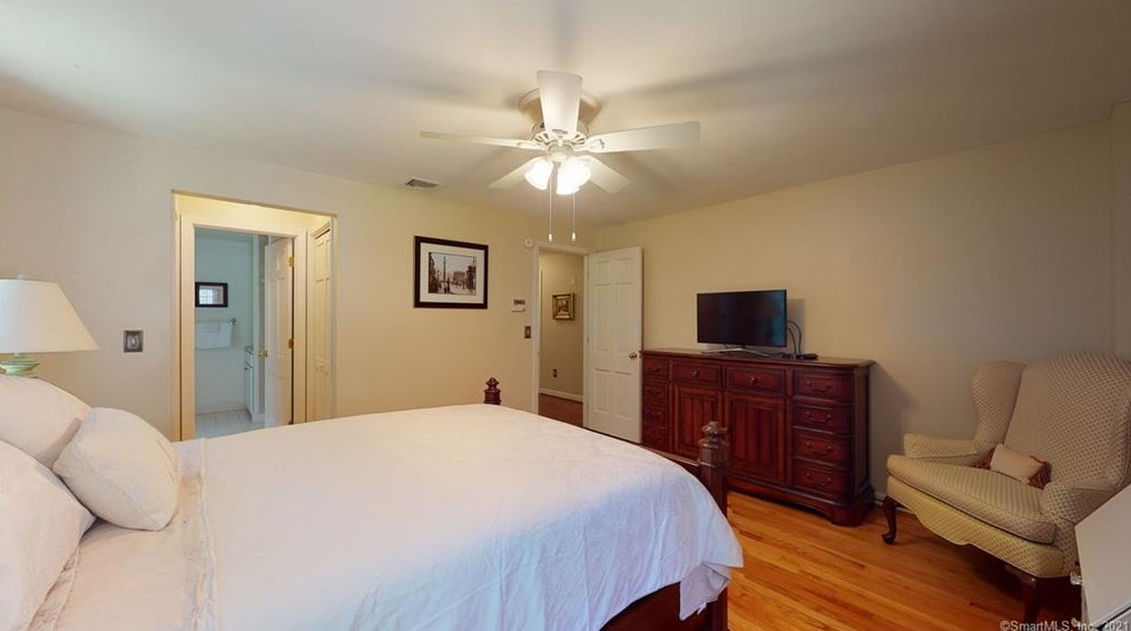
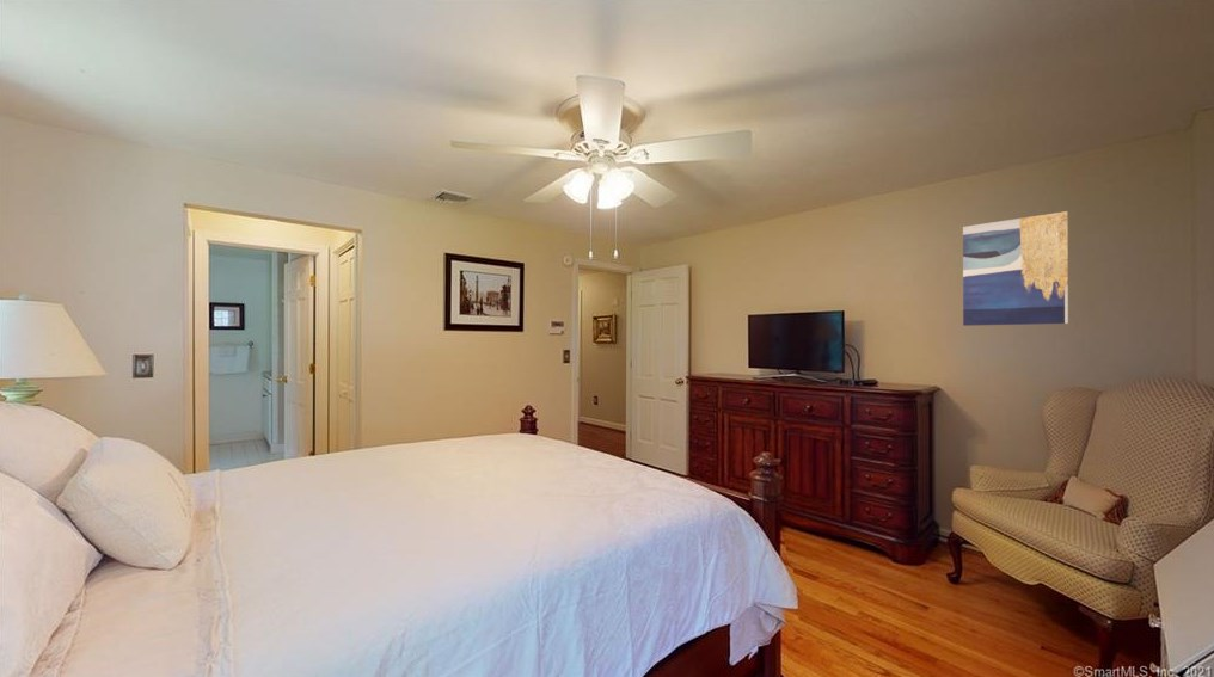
+ wall art [962,210,1069,327]
